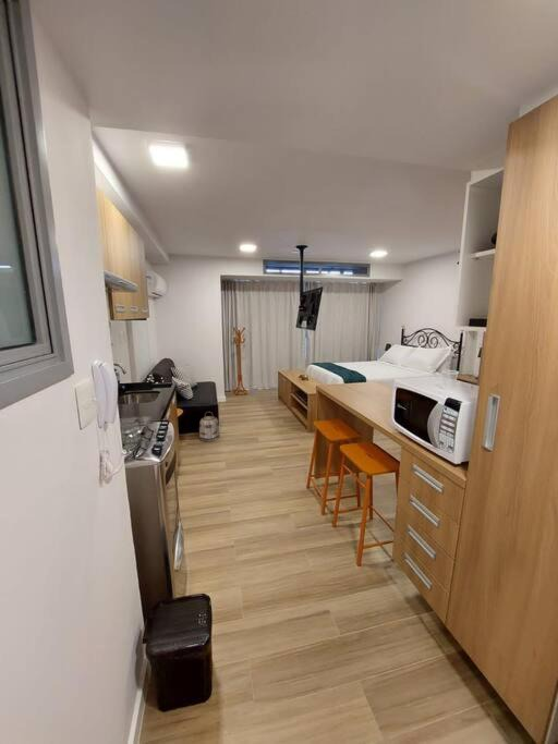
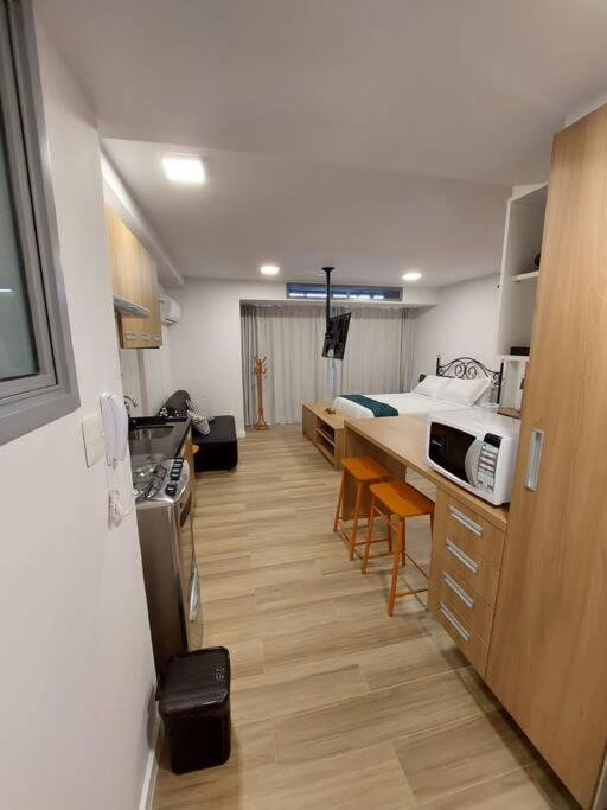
- basket [198,411,221,442]
